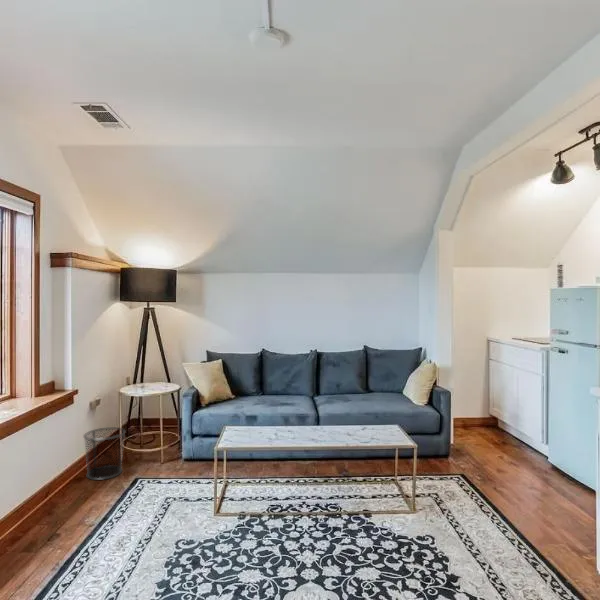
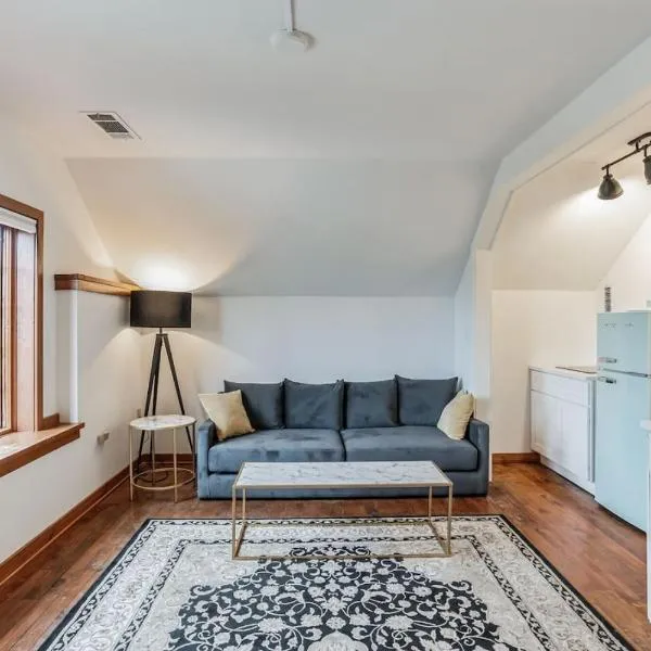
- waste bin [82,426,126,481]
